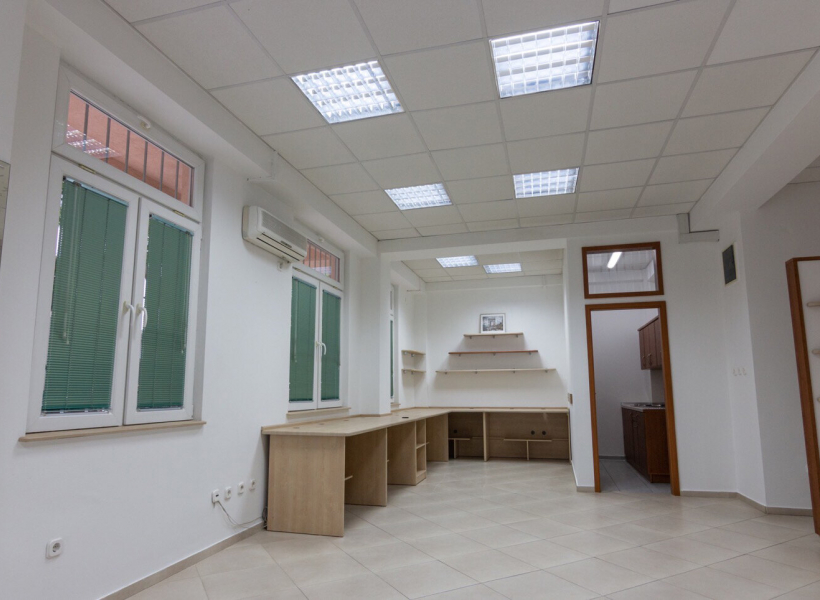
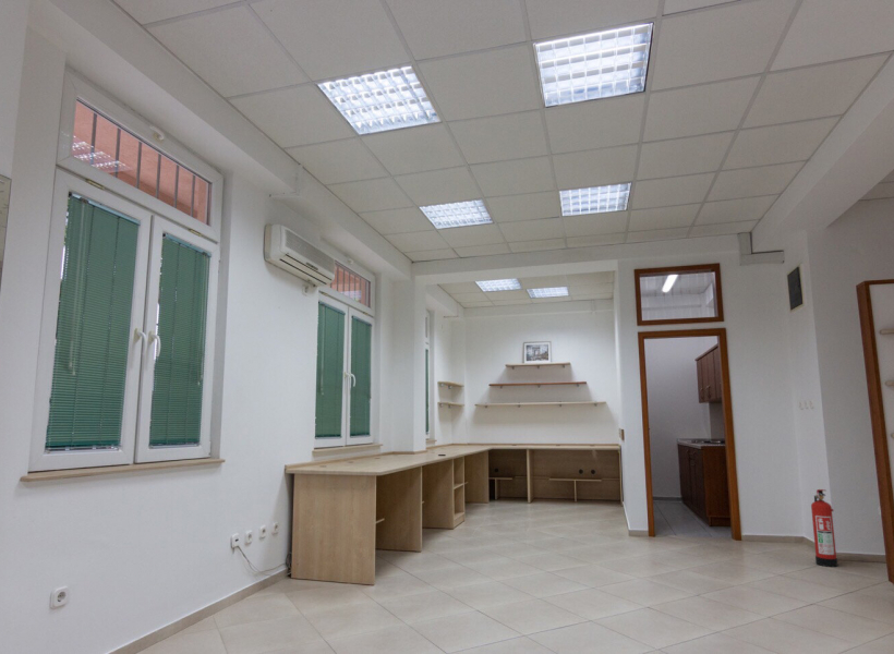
+ fire extinguisher [810,488,838,568]
